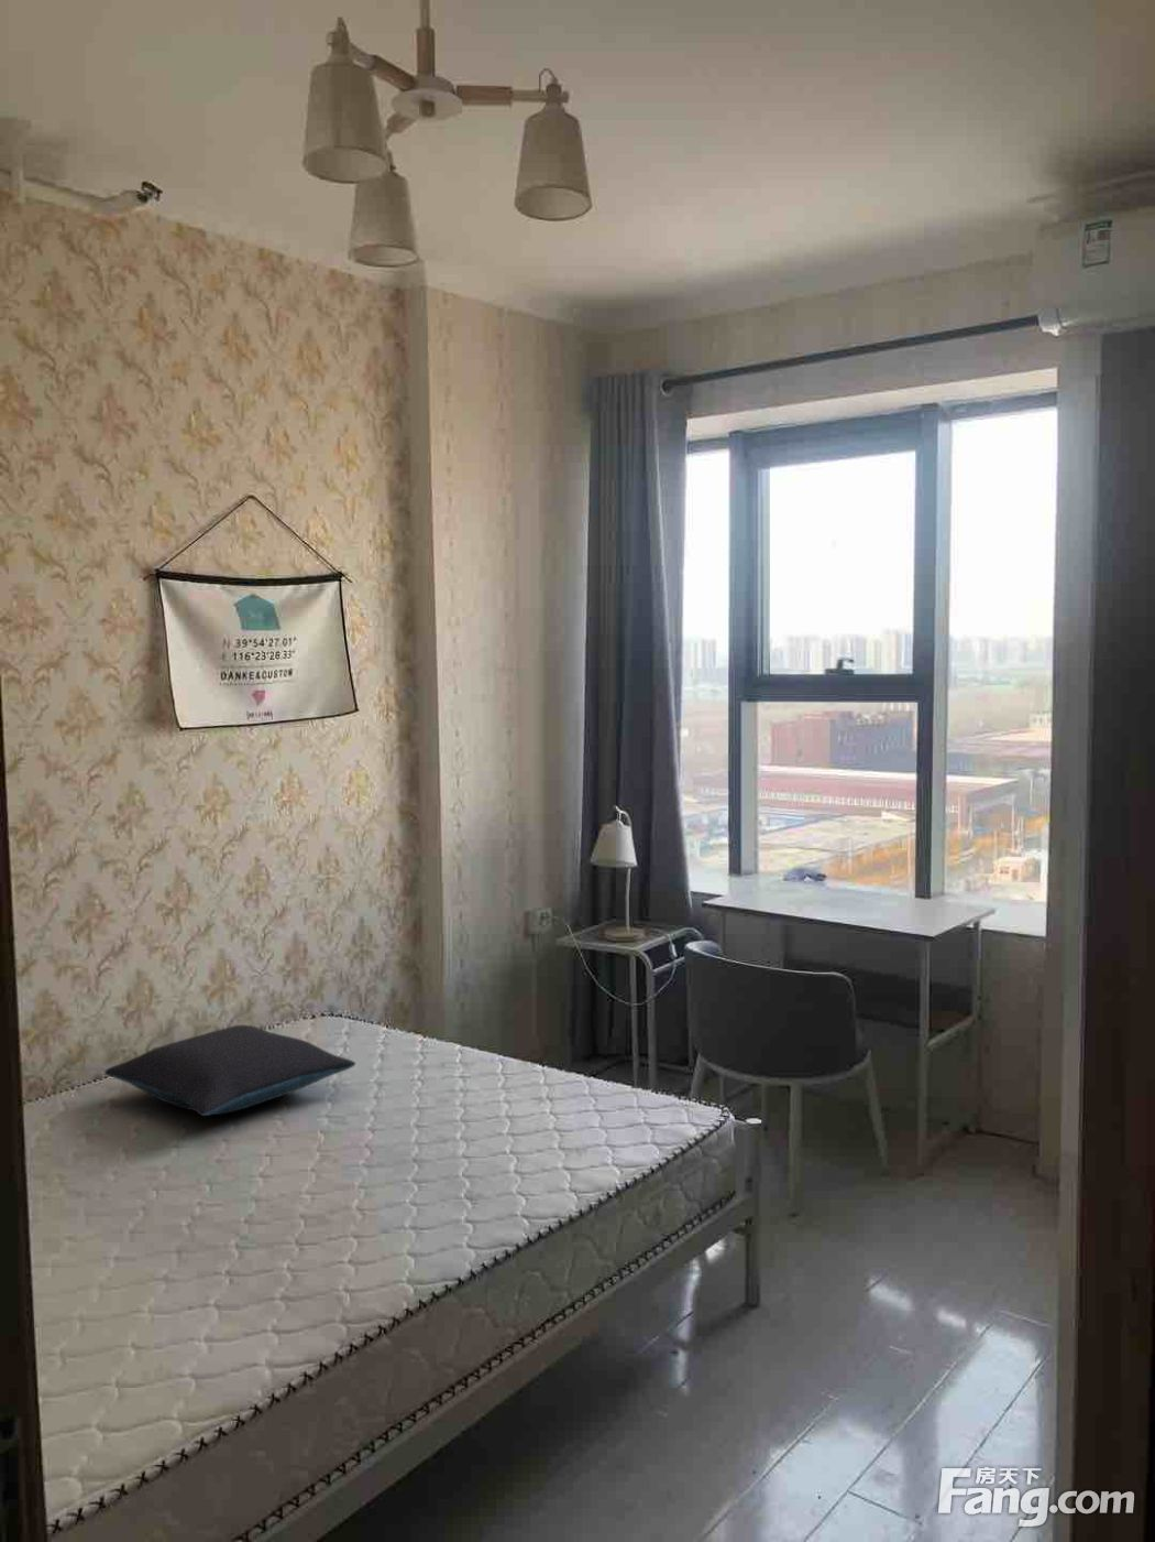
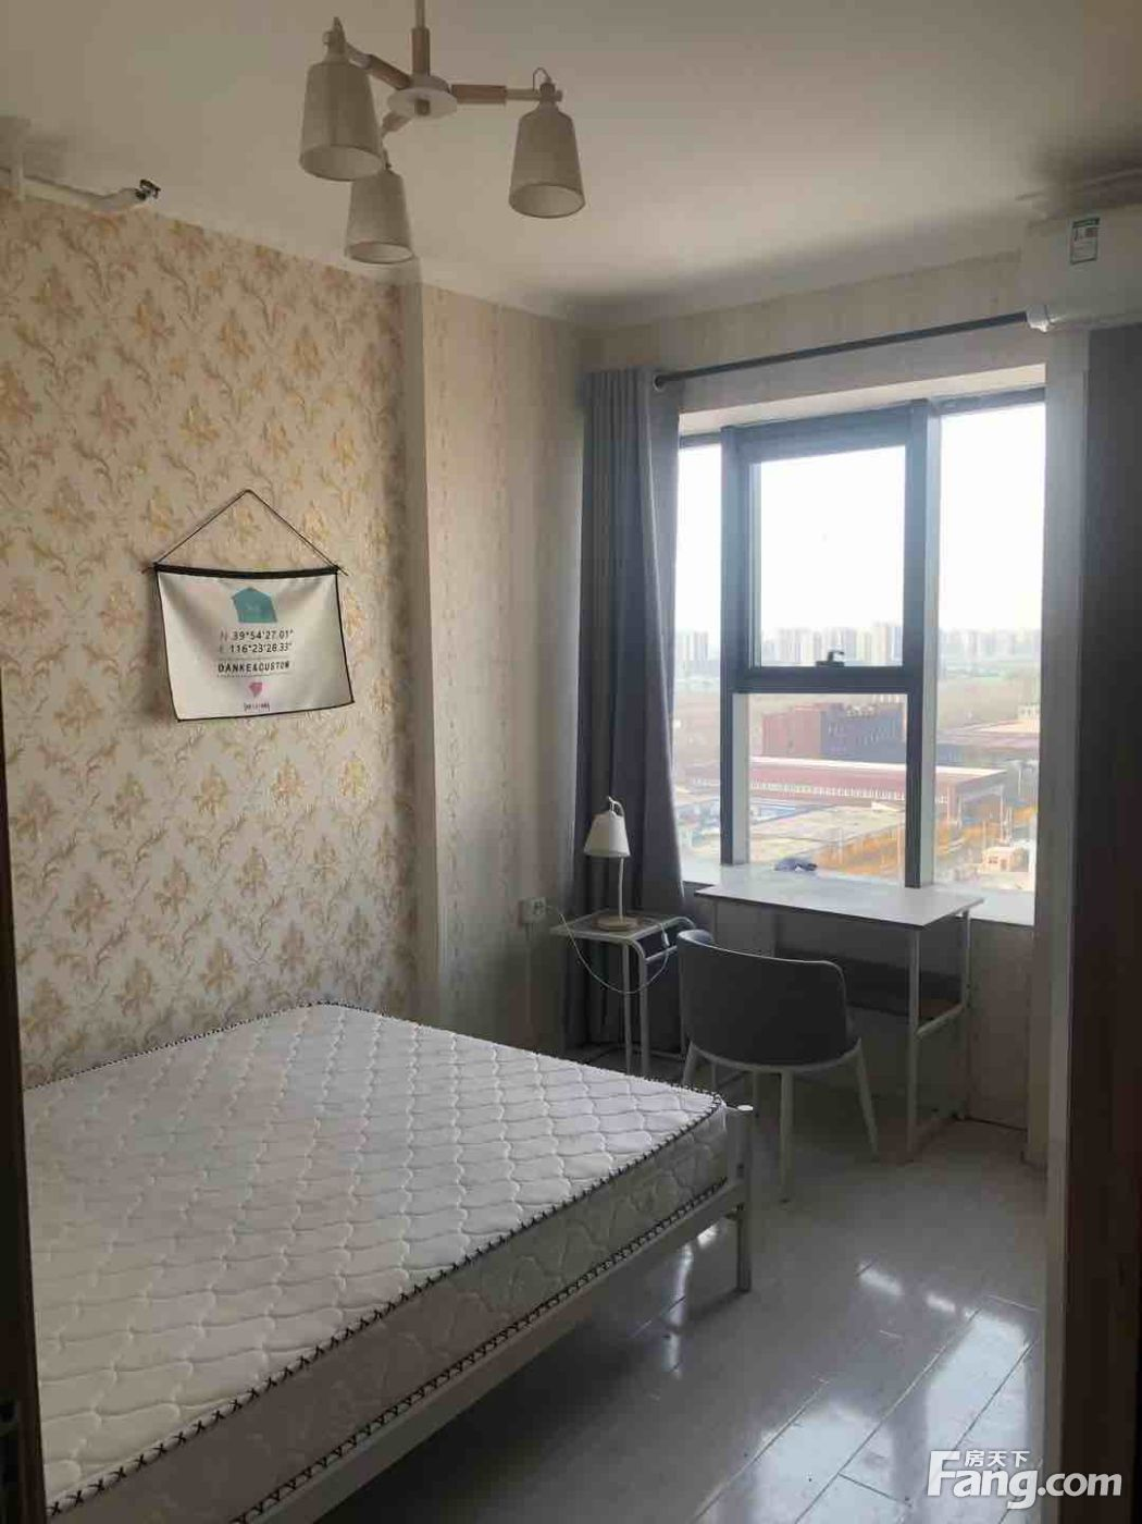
- pillow [103,1025,357,1117]
